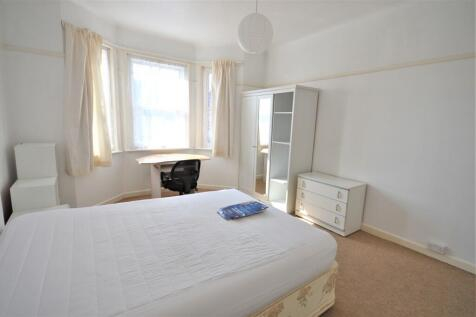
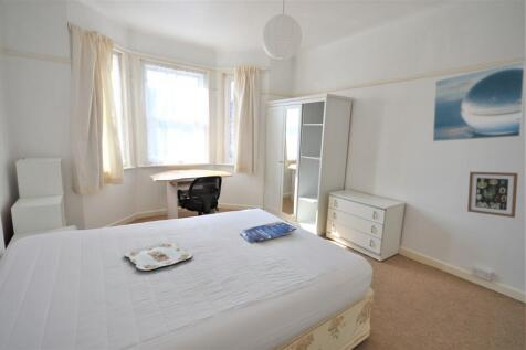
+ wall art [466,171,519,219]
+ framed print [432,60,526,142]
+ serving tray [124,242,193,272]
